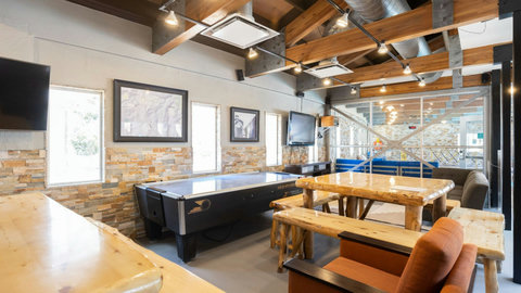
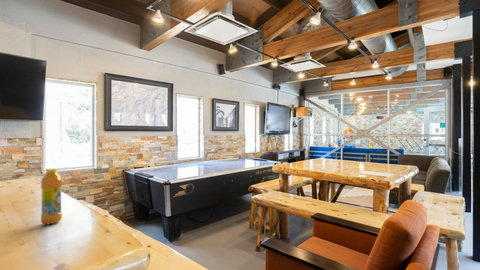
+ bottle [40,167,63,226]
